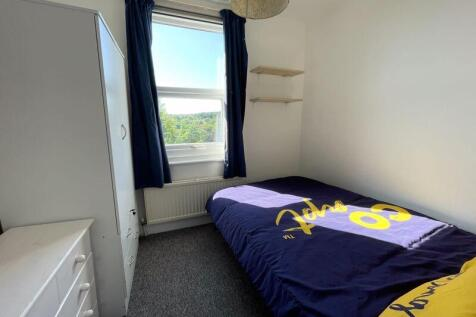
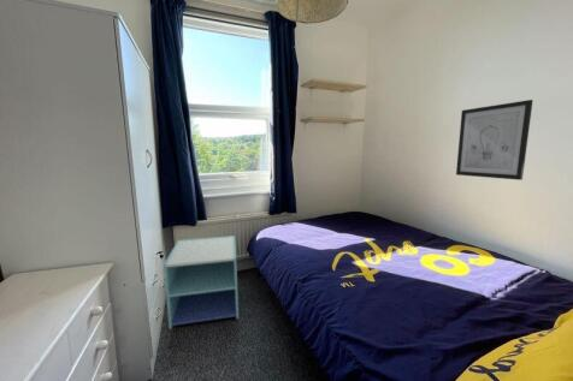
+ nightstand [163,234,240,331]
+ wall art [455,99,534,181]
